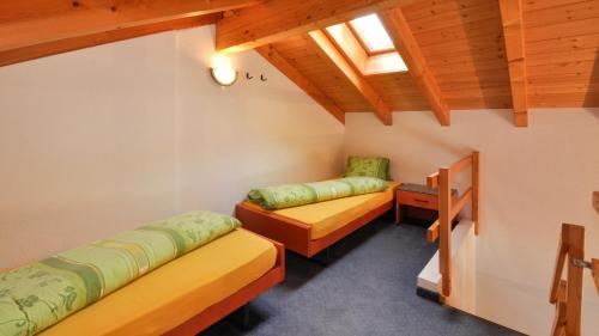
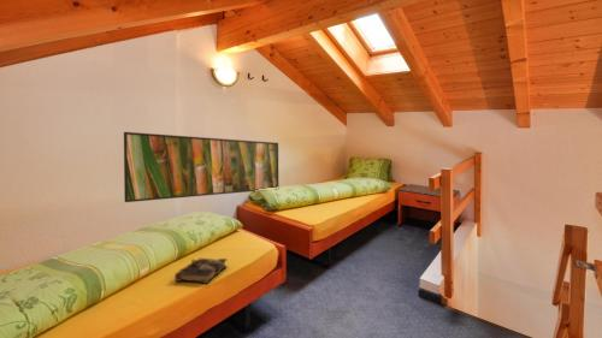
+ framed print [123,131,279,203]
+ book [173,257,229,285]
